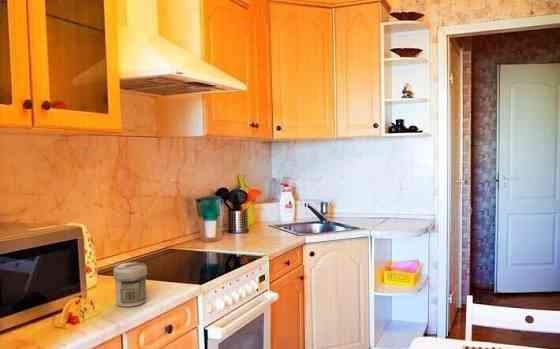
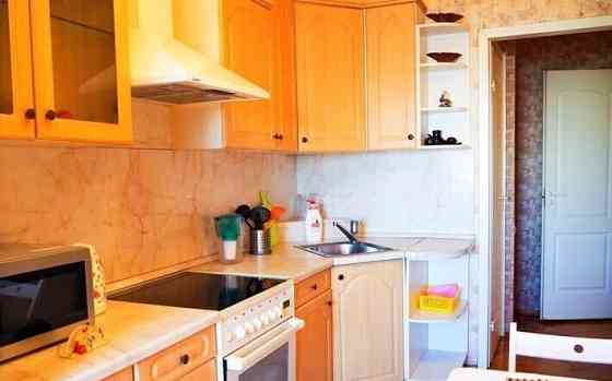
- jar [112,261,148,308]
